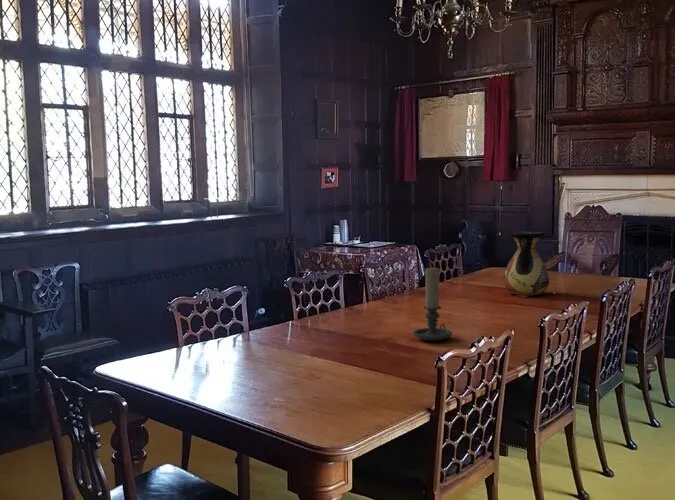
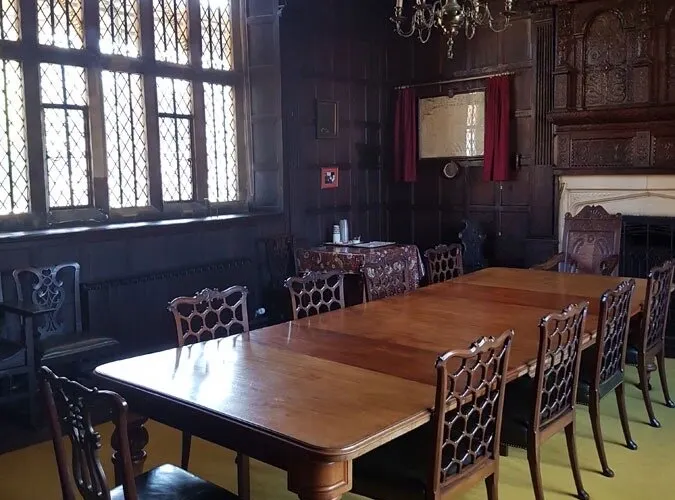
- vase [503,230,552,298]
- candle holder [412,267,453,342]
